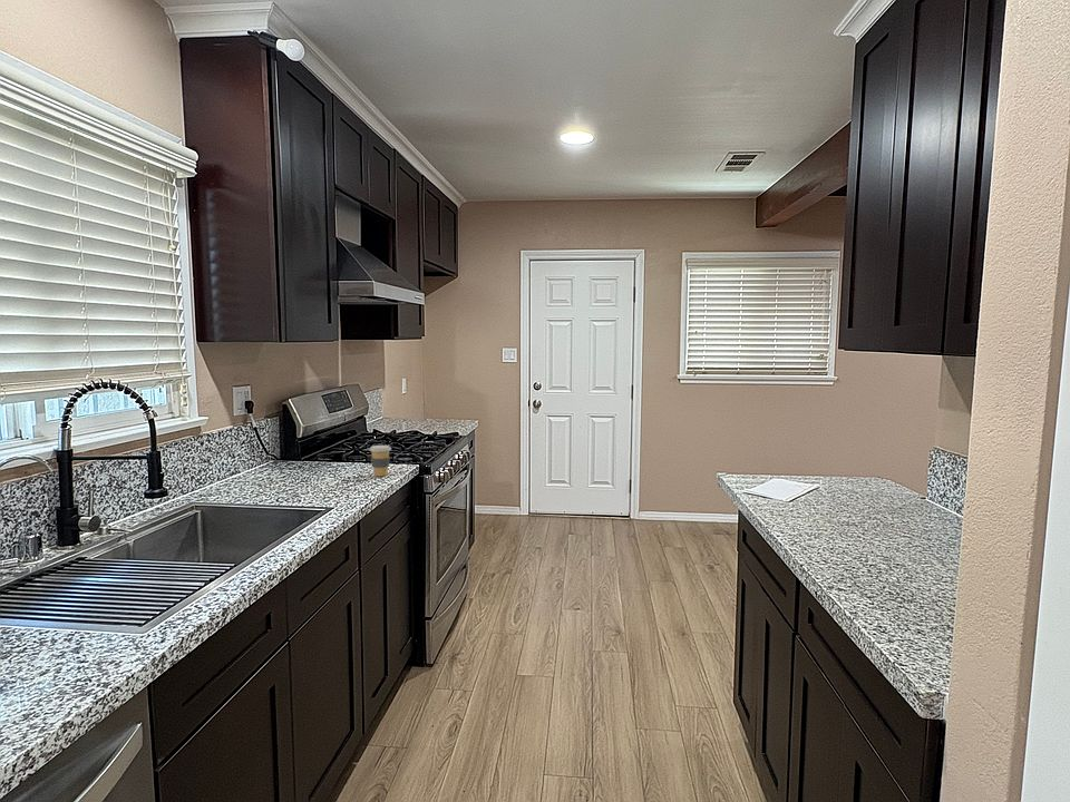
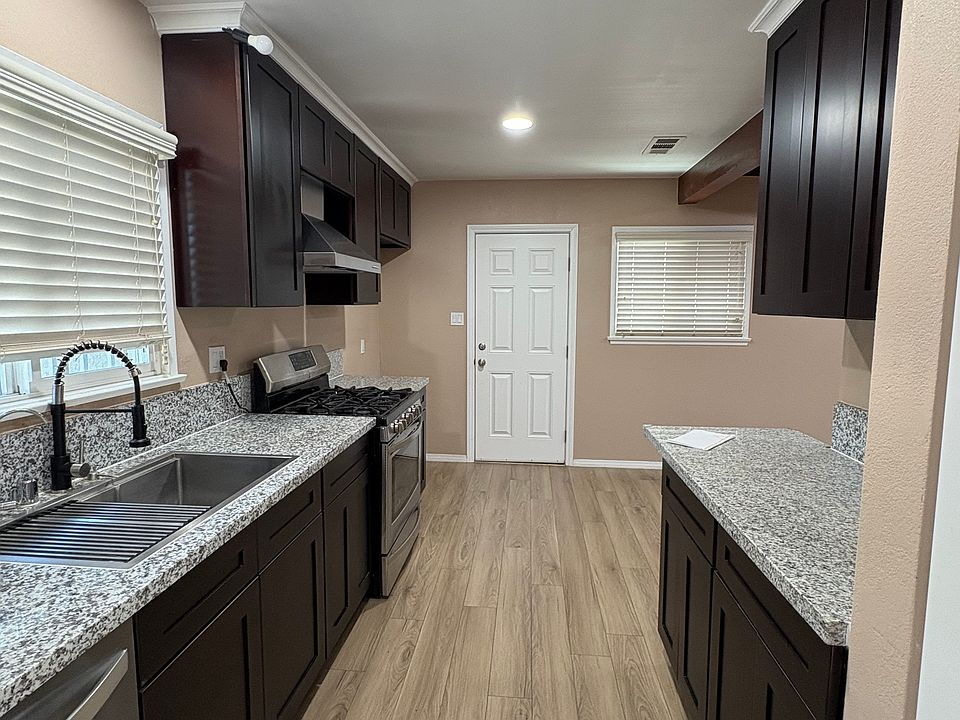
- coffee cup [368,444,392,477]
